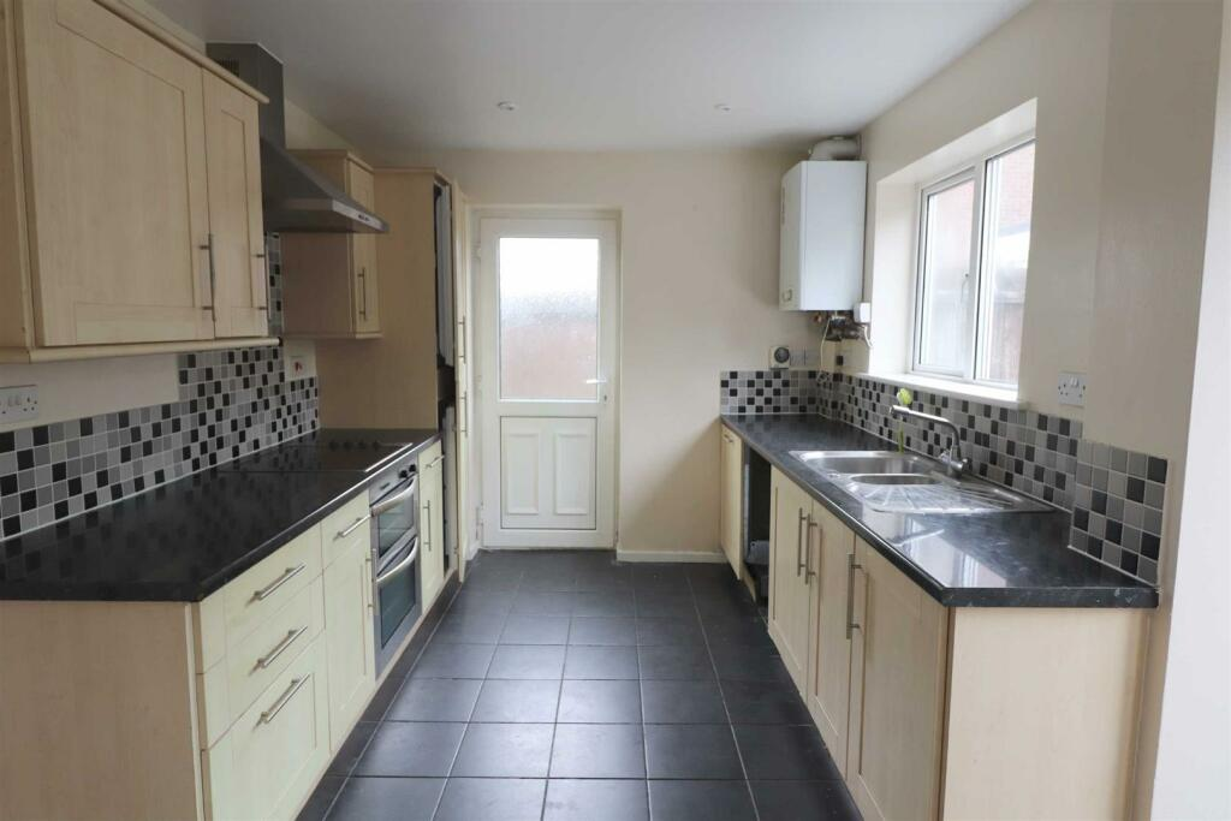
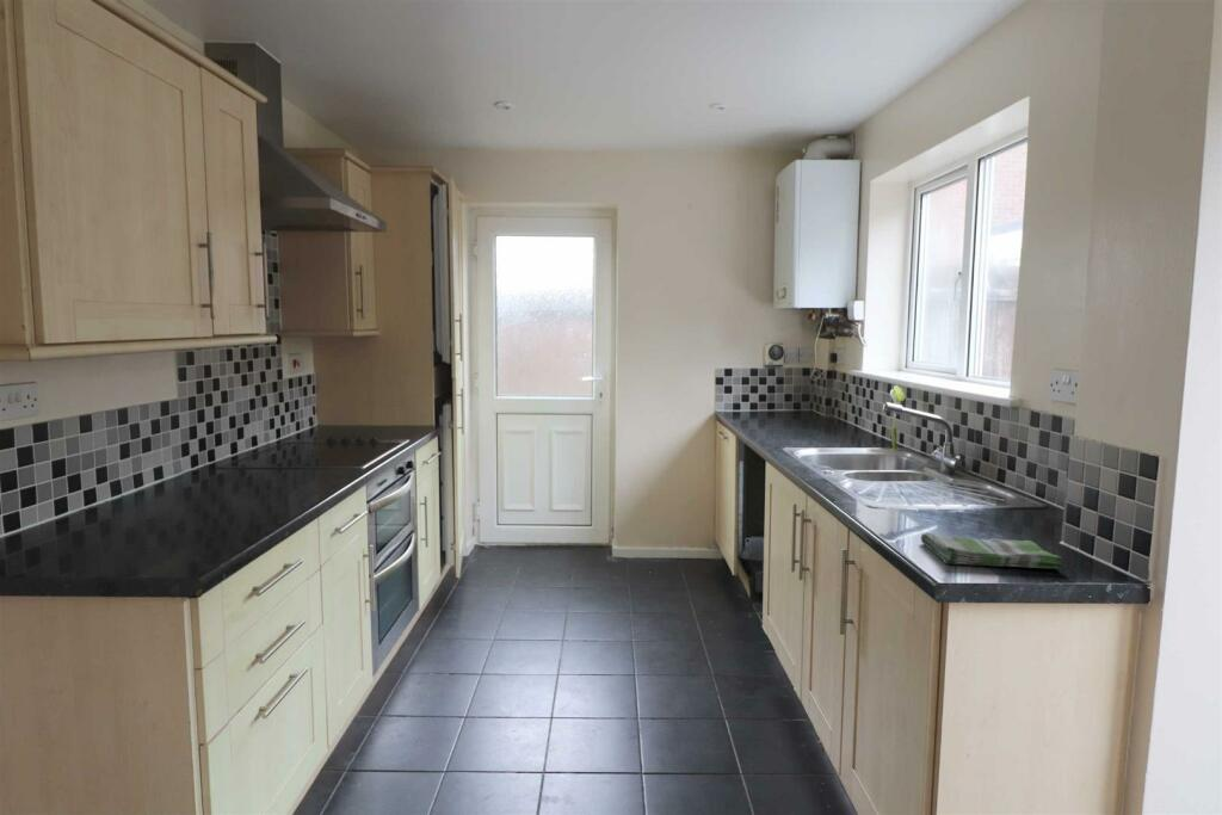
+ dish towel [920,531,1064,569]
